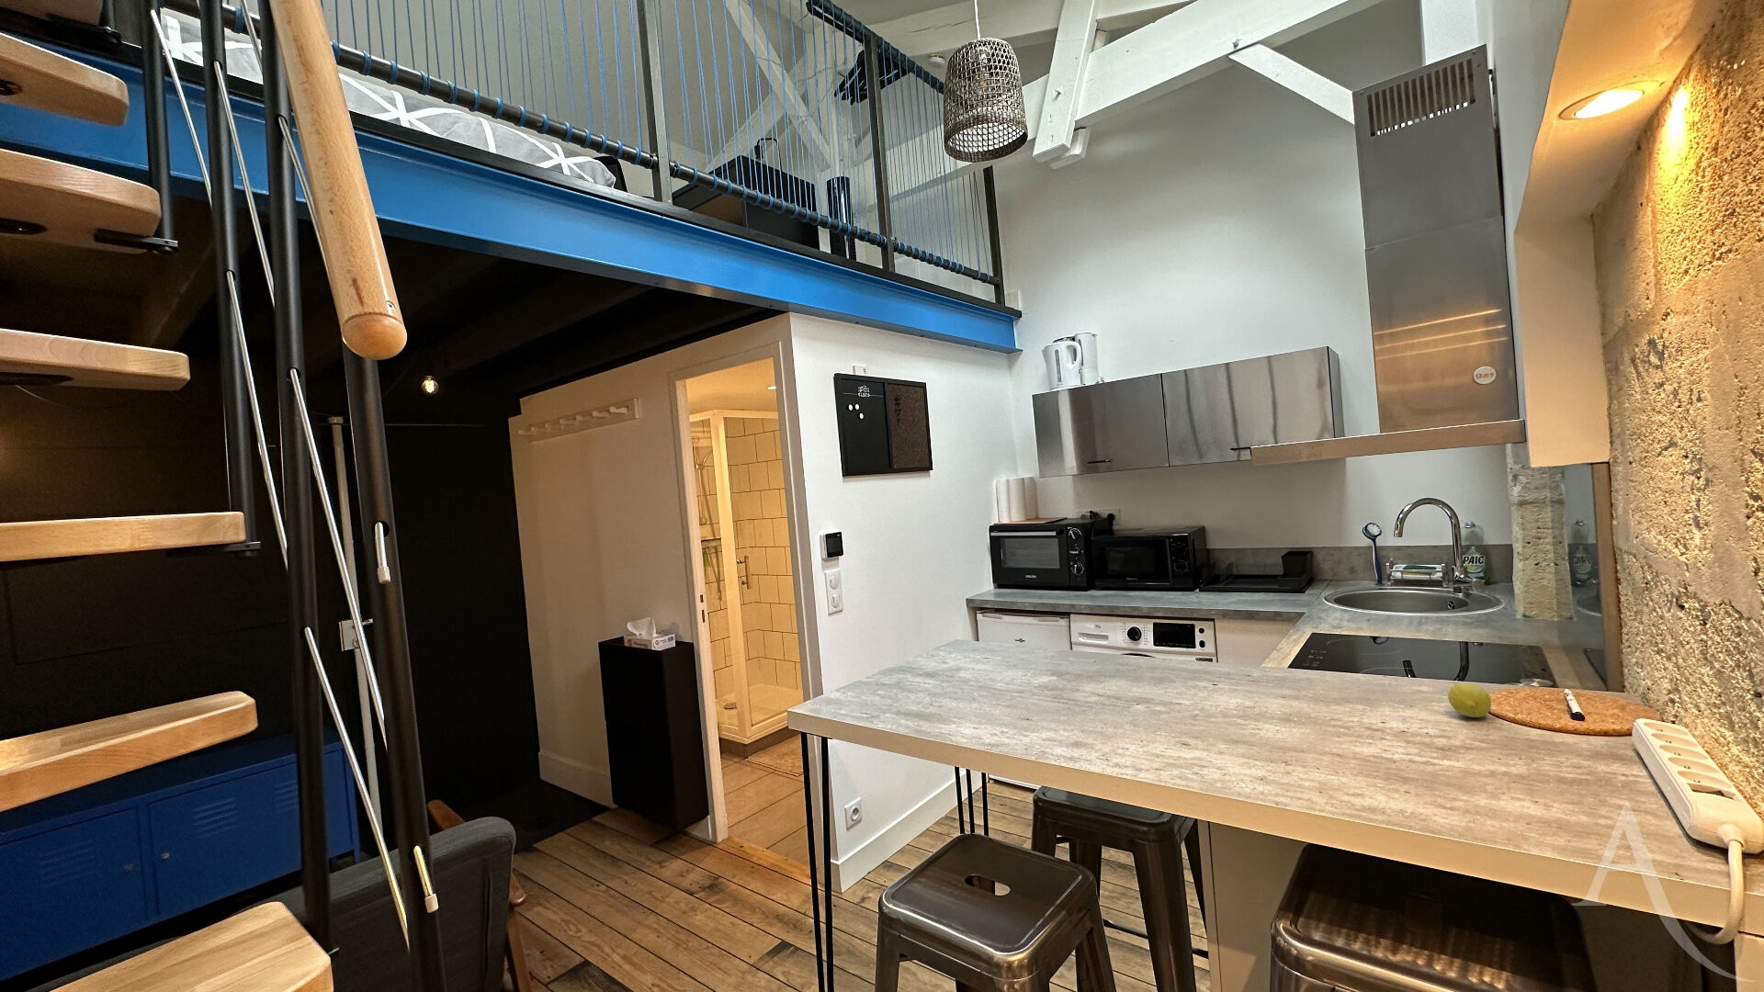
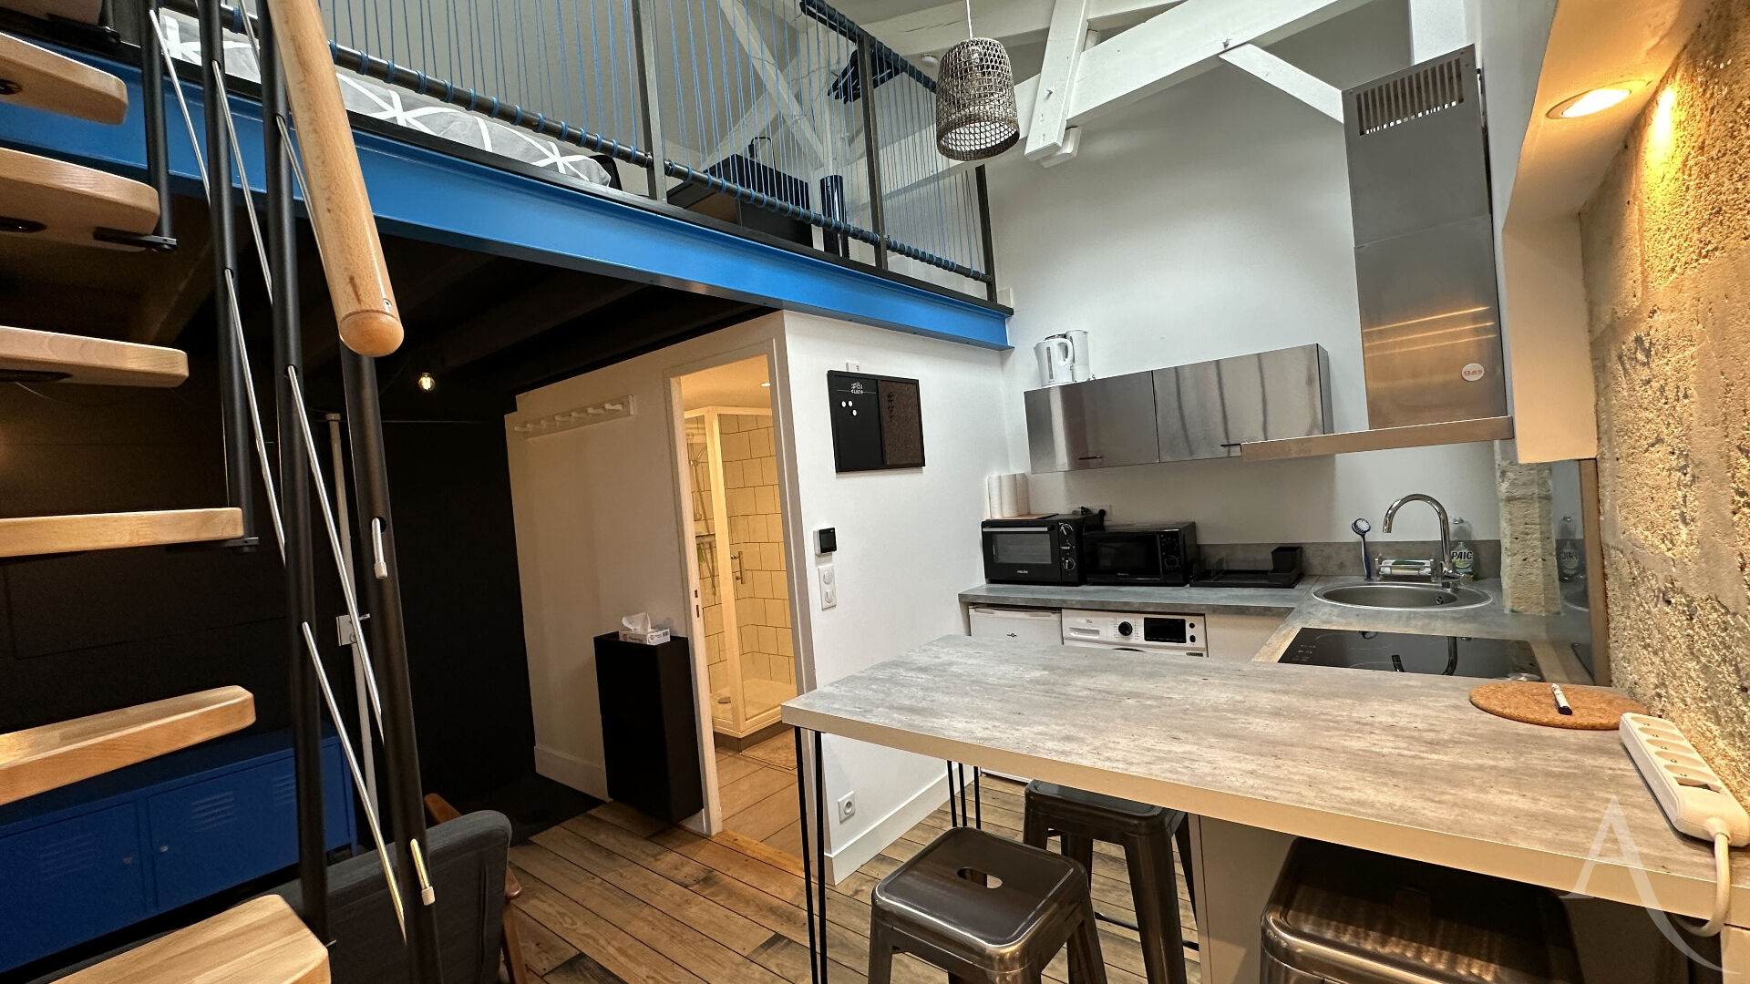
- fruit [1447,682,1493,718]
